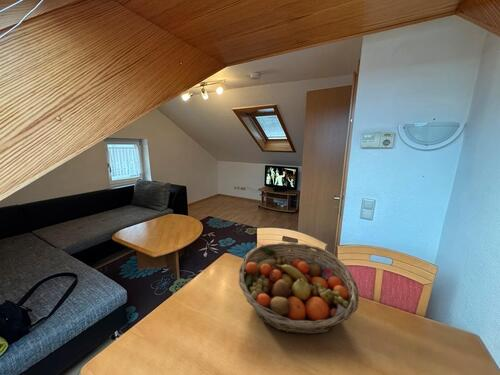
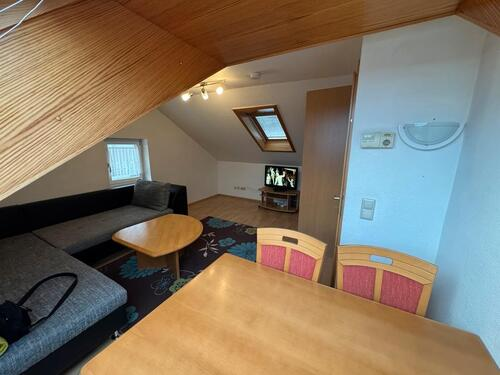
- fruit basket [238,241,360,335]
